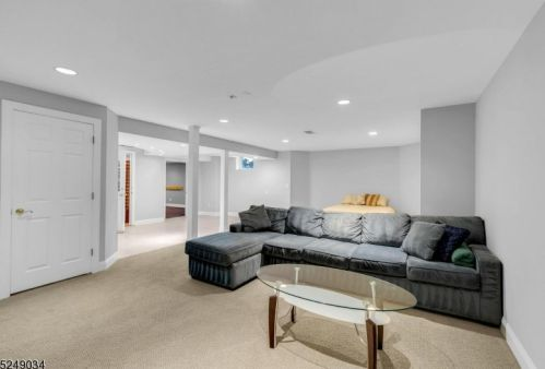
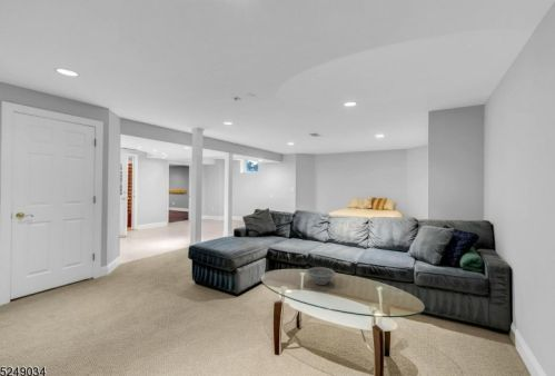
+ decorative bowl [306,266,337,286]
